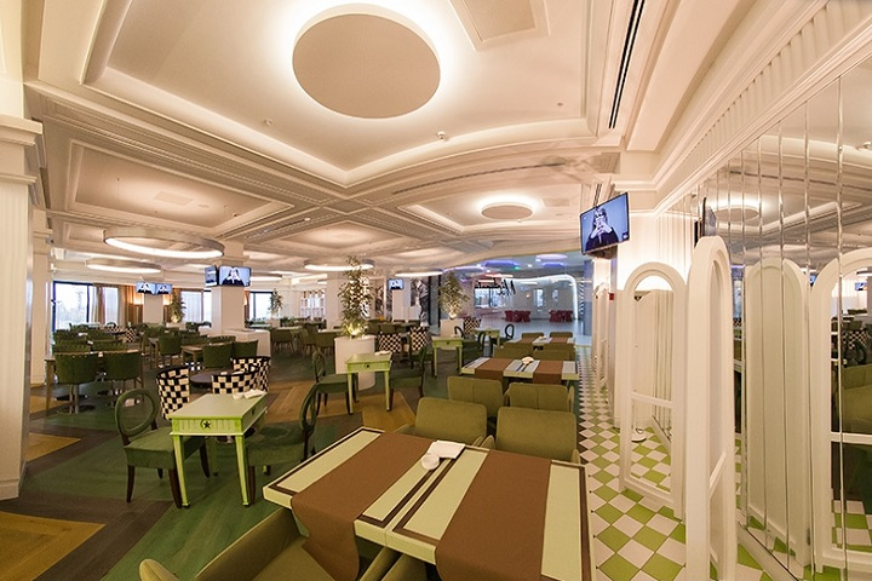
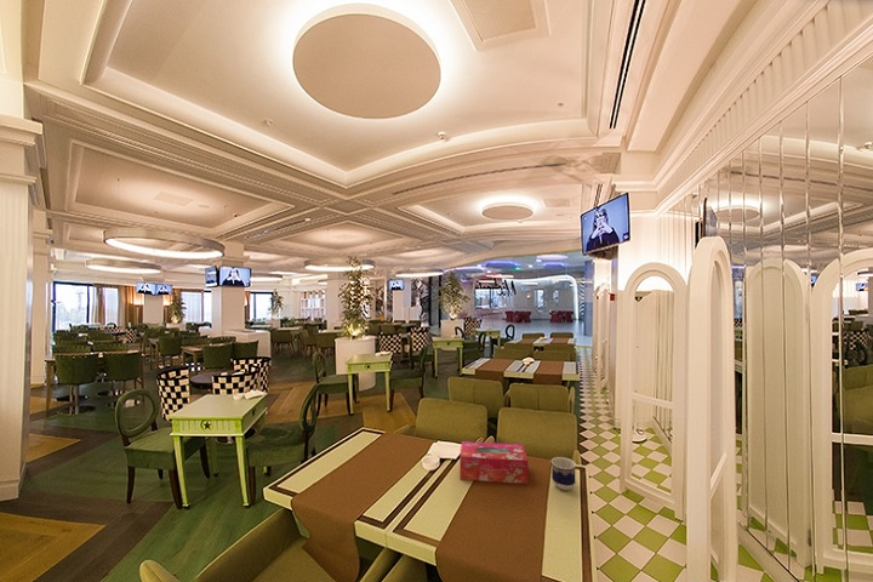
+ cup [550,456,577,491]
+ tissue box [458,440,529,485]
